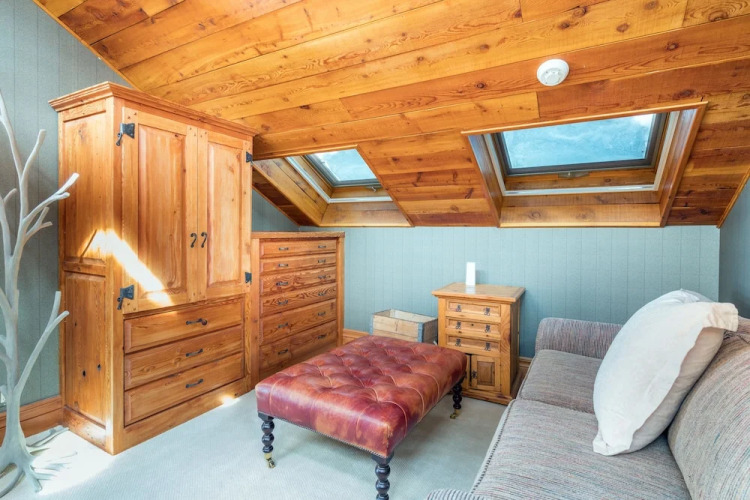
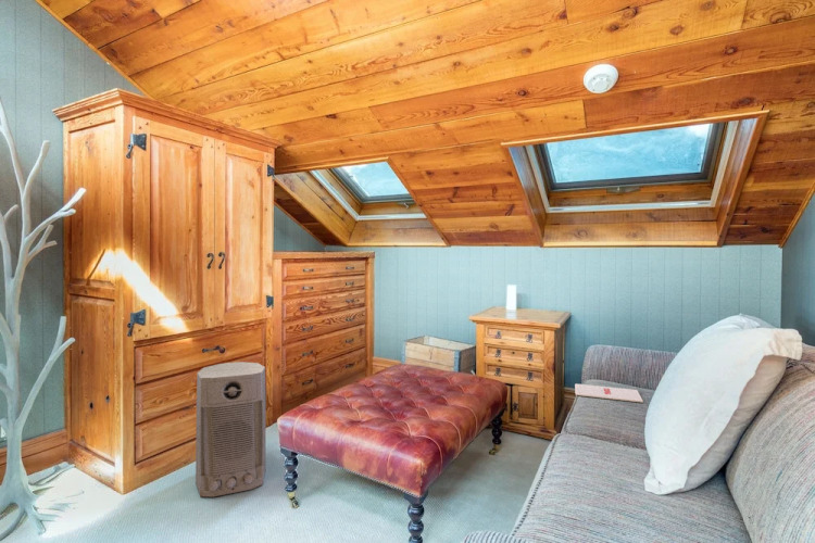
+ magazine [574,382,644,404]
+ air purifier [195,361,267,497]
